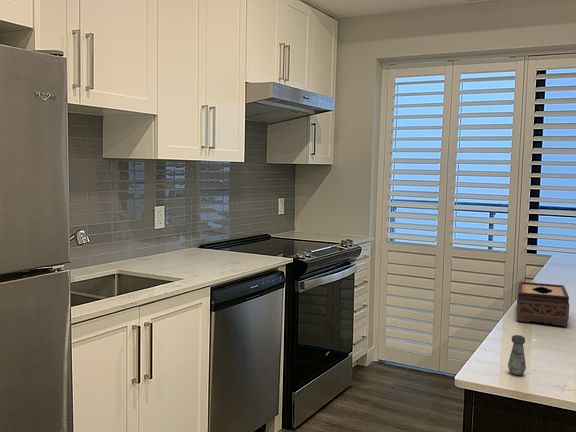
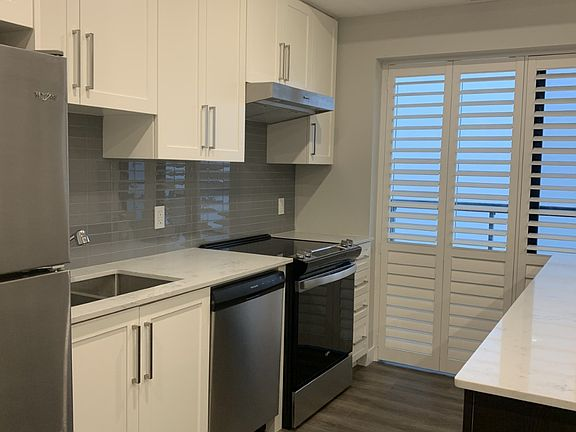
- salt shaker [507,334,527,376]
- tissue box [516,281,570,327]
